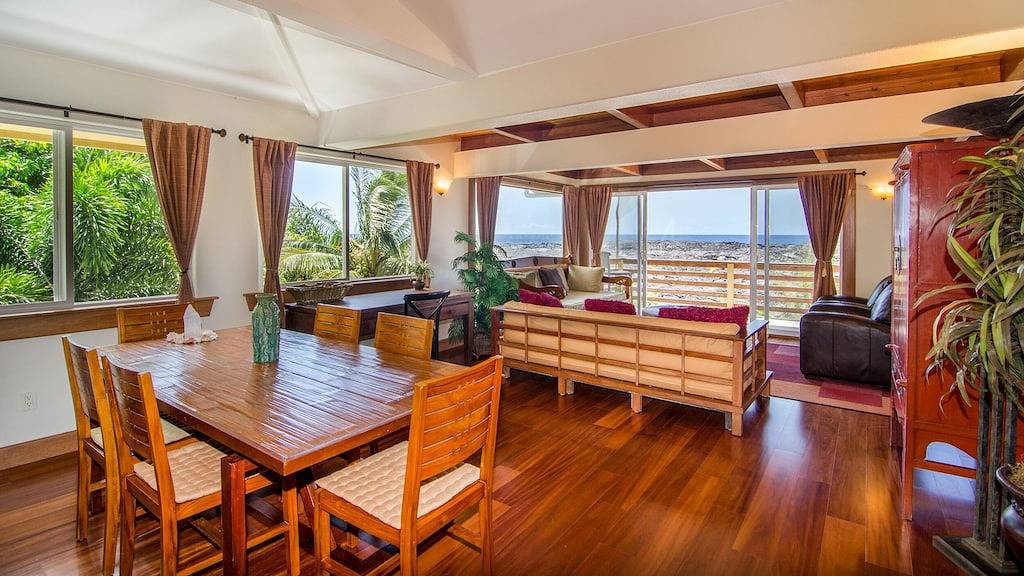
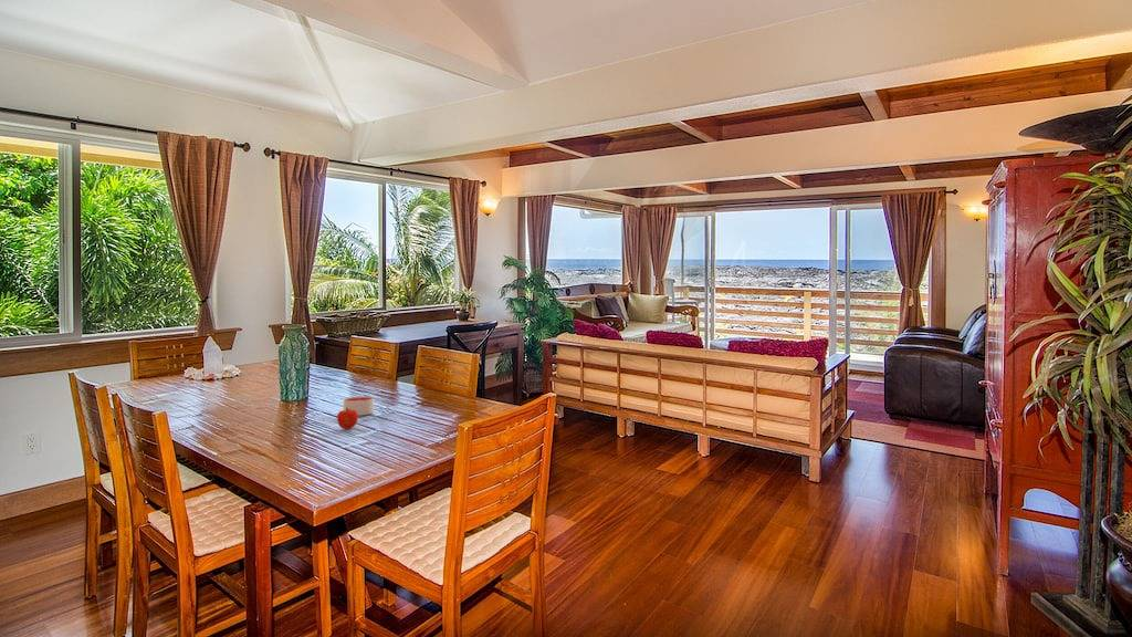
+ candle [343,396,375,417]
+ fruit [336,408,359,430]
